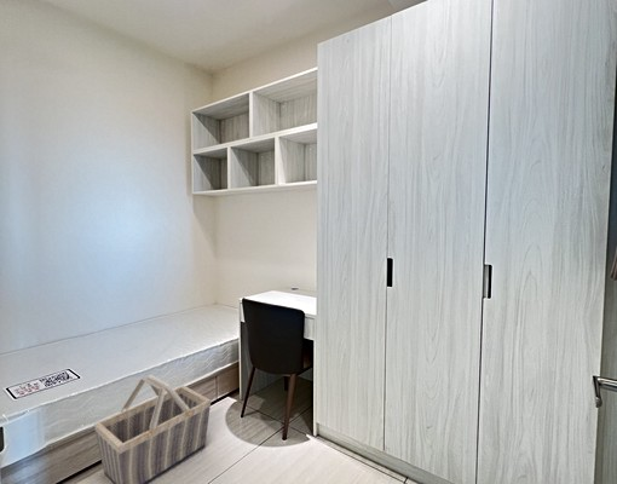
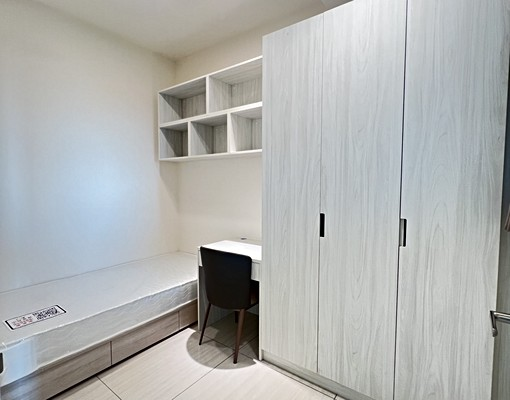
- basket [93,373,212,484]
